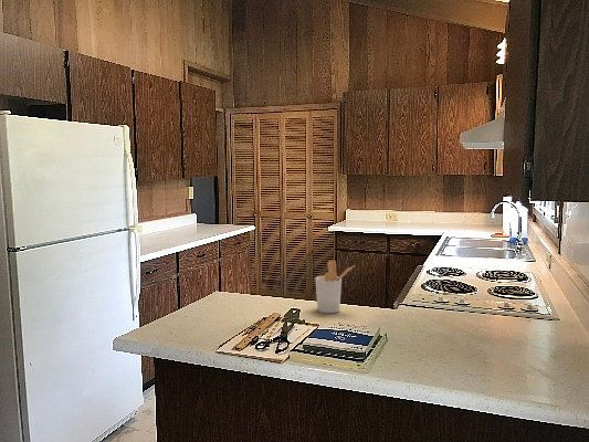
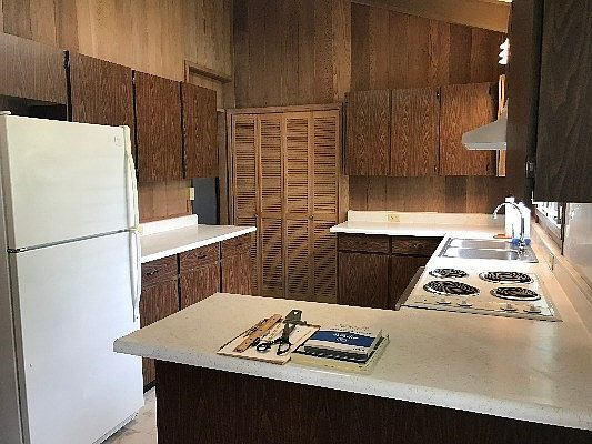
- utensil holder [314,260,356,314]
